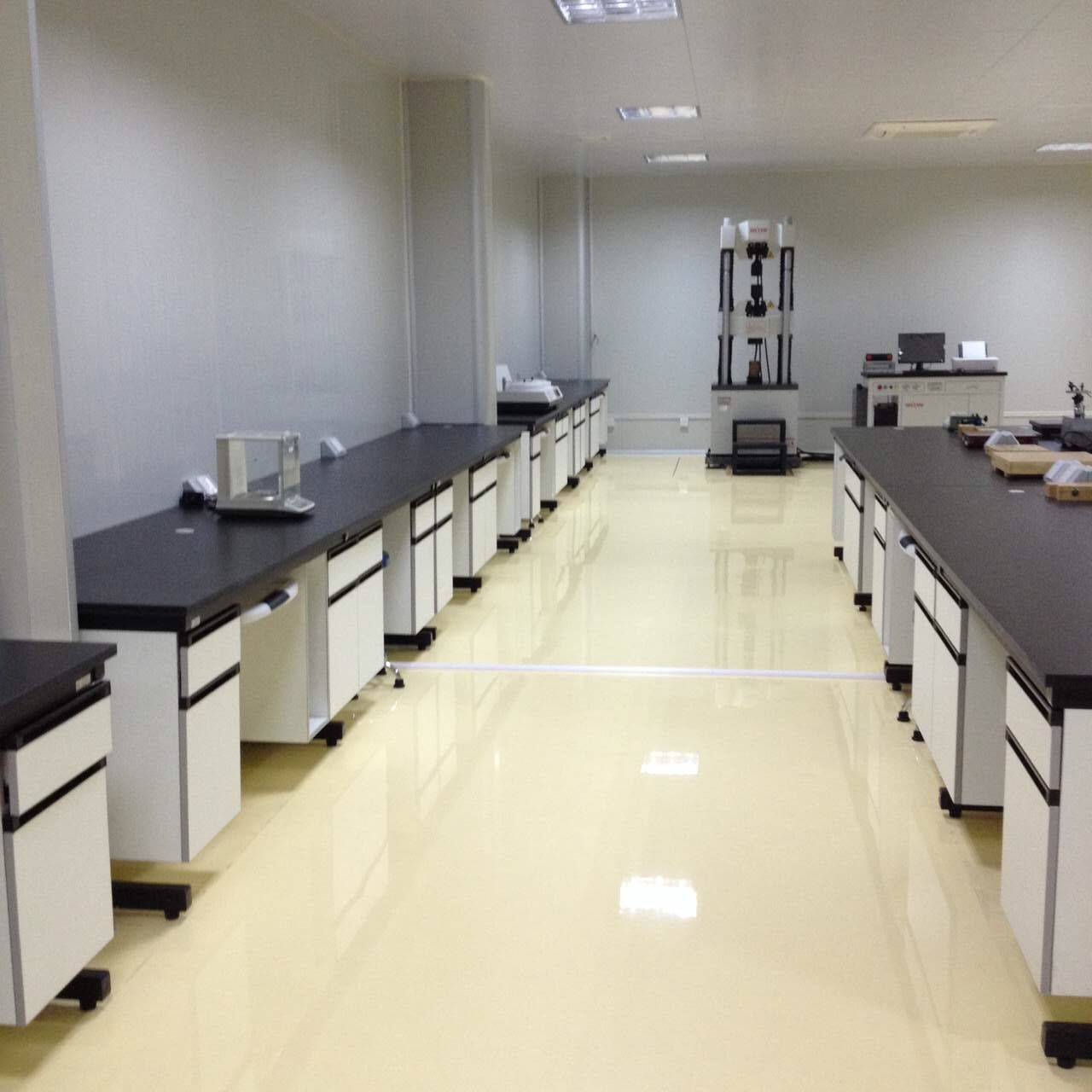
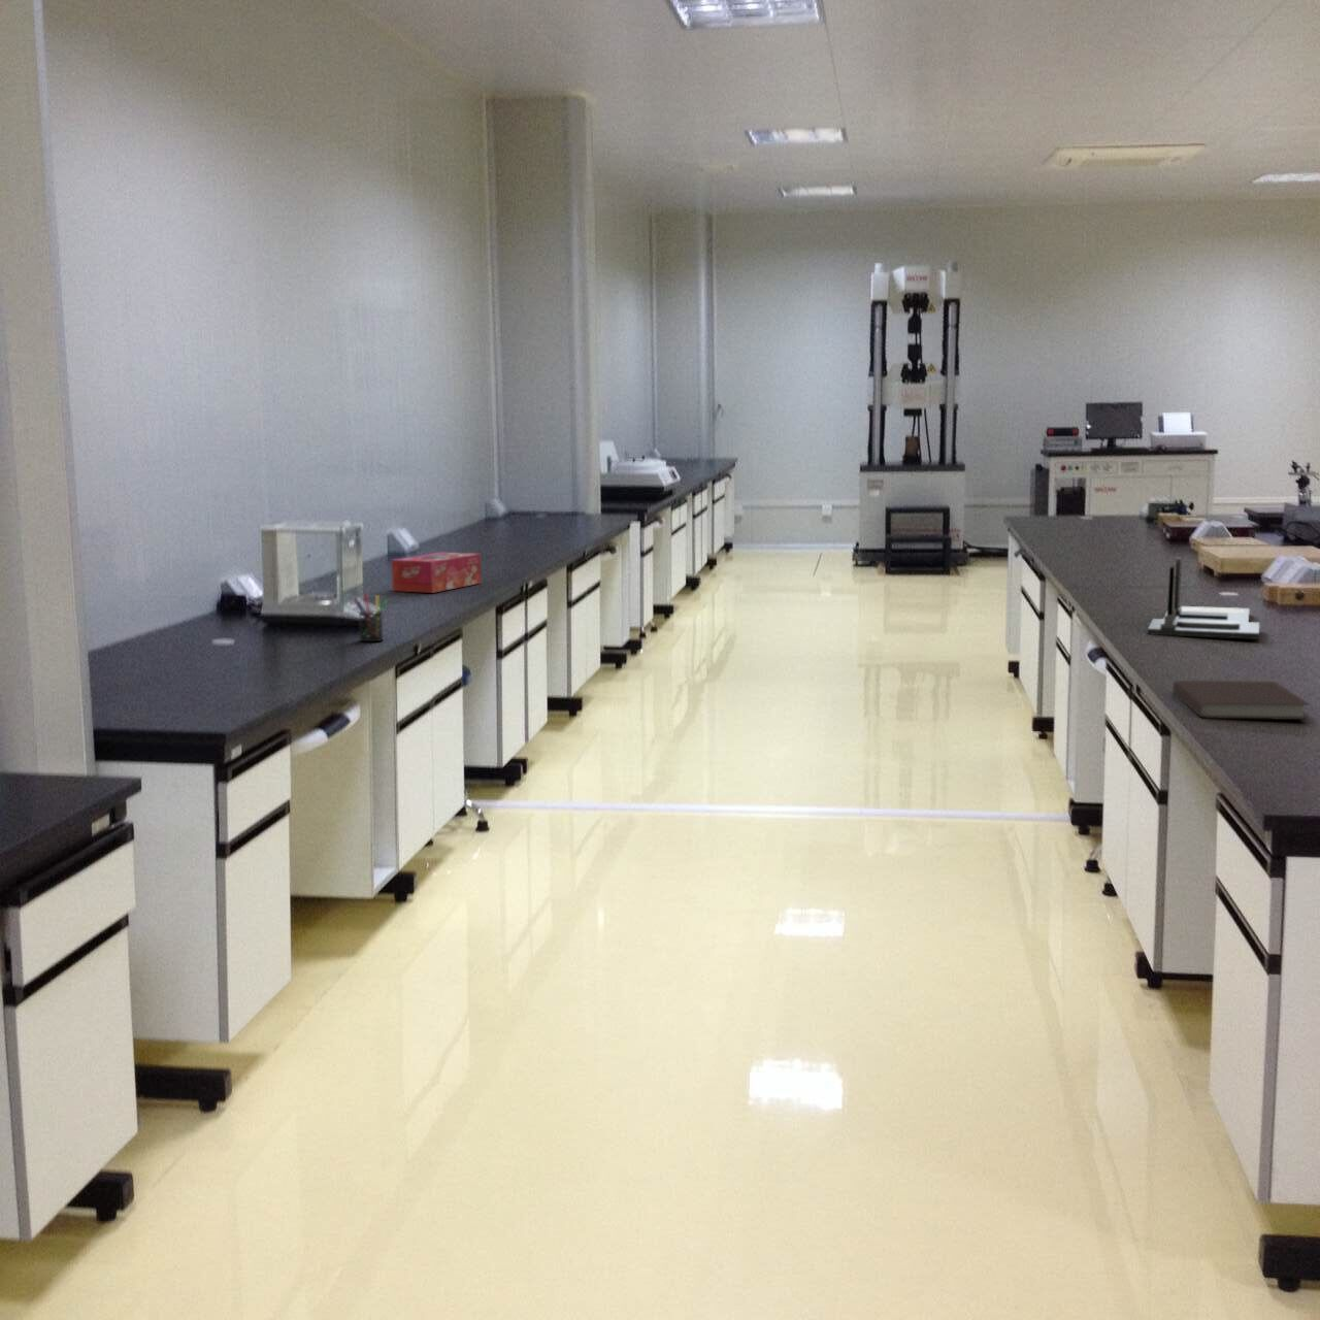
+ desk organizer [1147,557,1261,641]
+ pen holder [353,592,388,642]
+ tissue box [390,551,481,594]
+ notebook [1171,679,1312,720]
